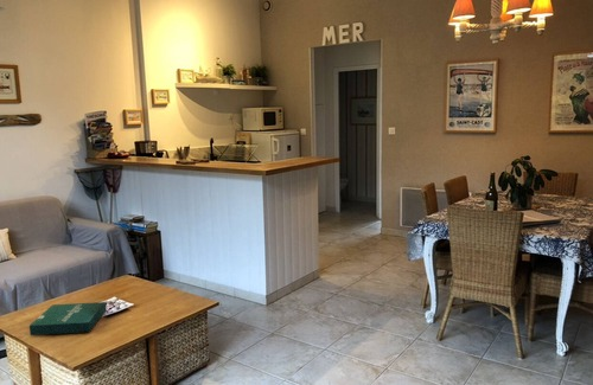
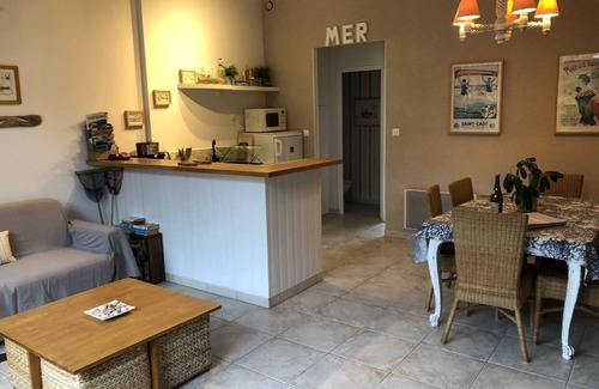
- pizza box [28,301,108,336]
